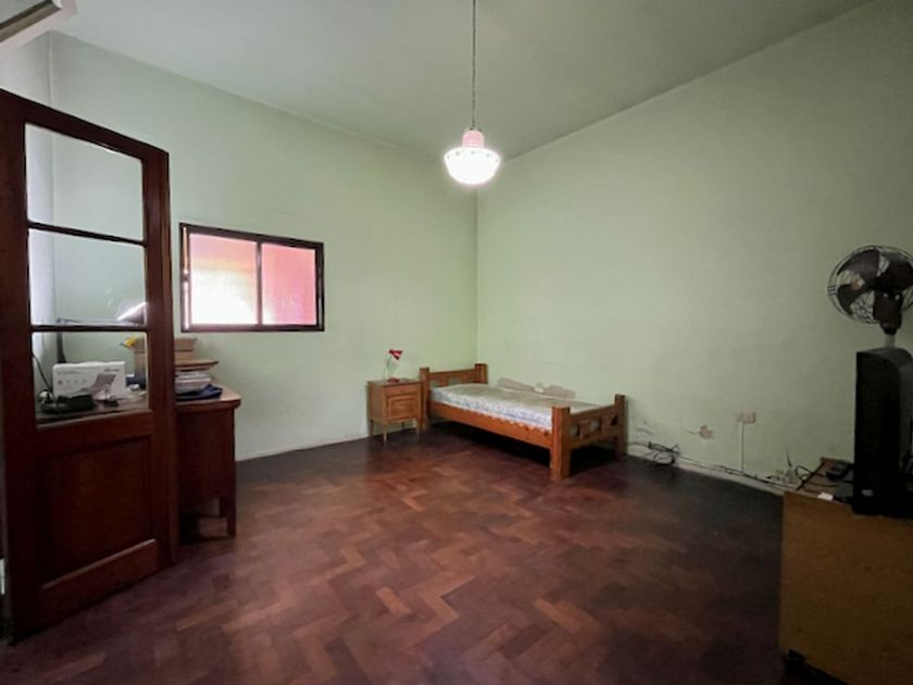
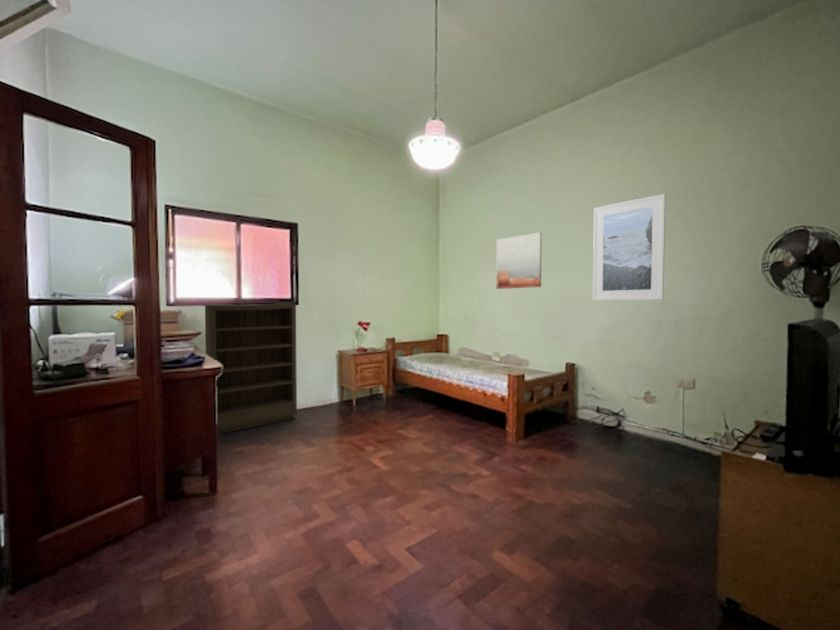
+ bookshelf [204,302,298,435]
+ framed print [592,193,666,301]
+ wall art [496,231,543,290]
